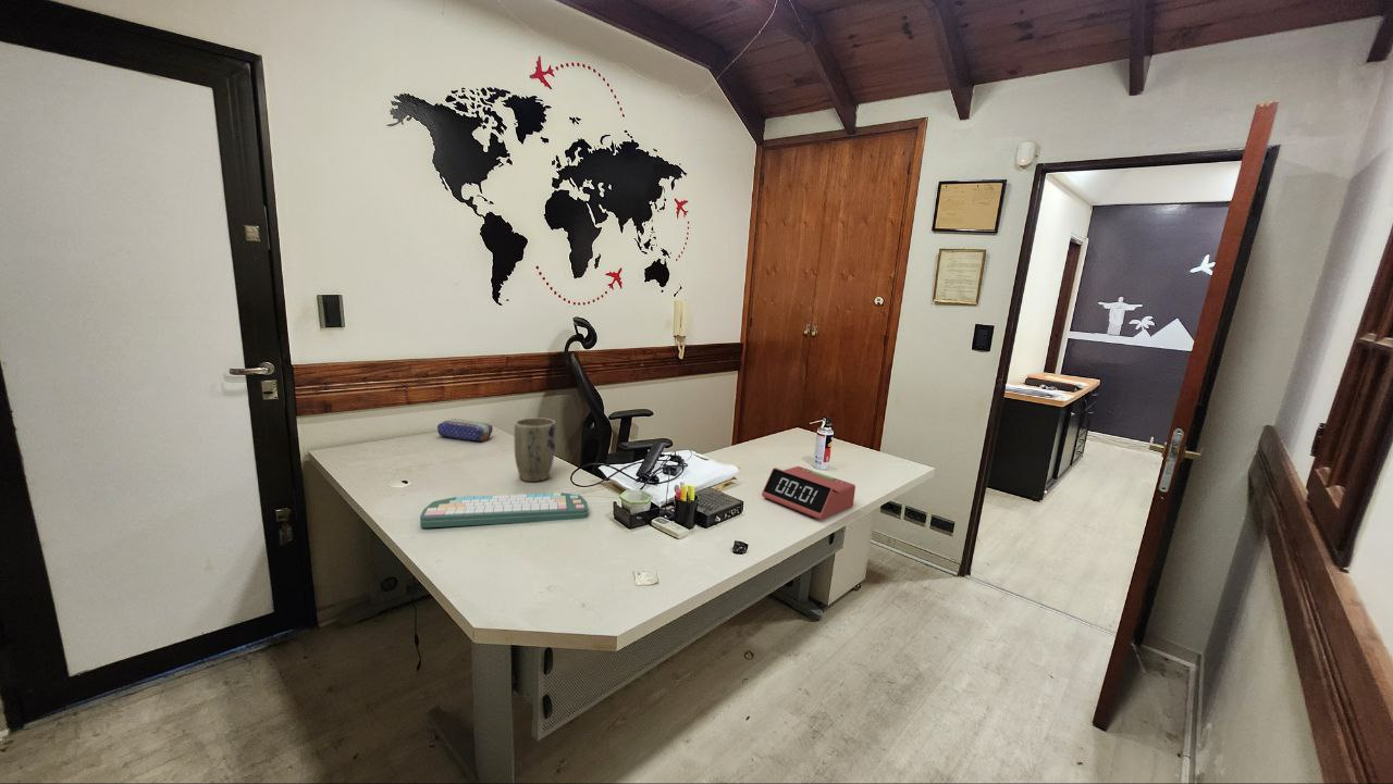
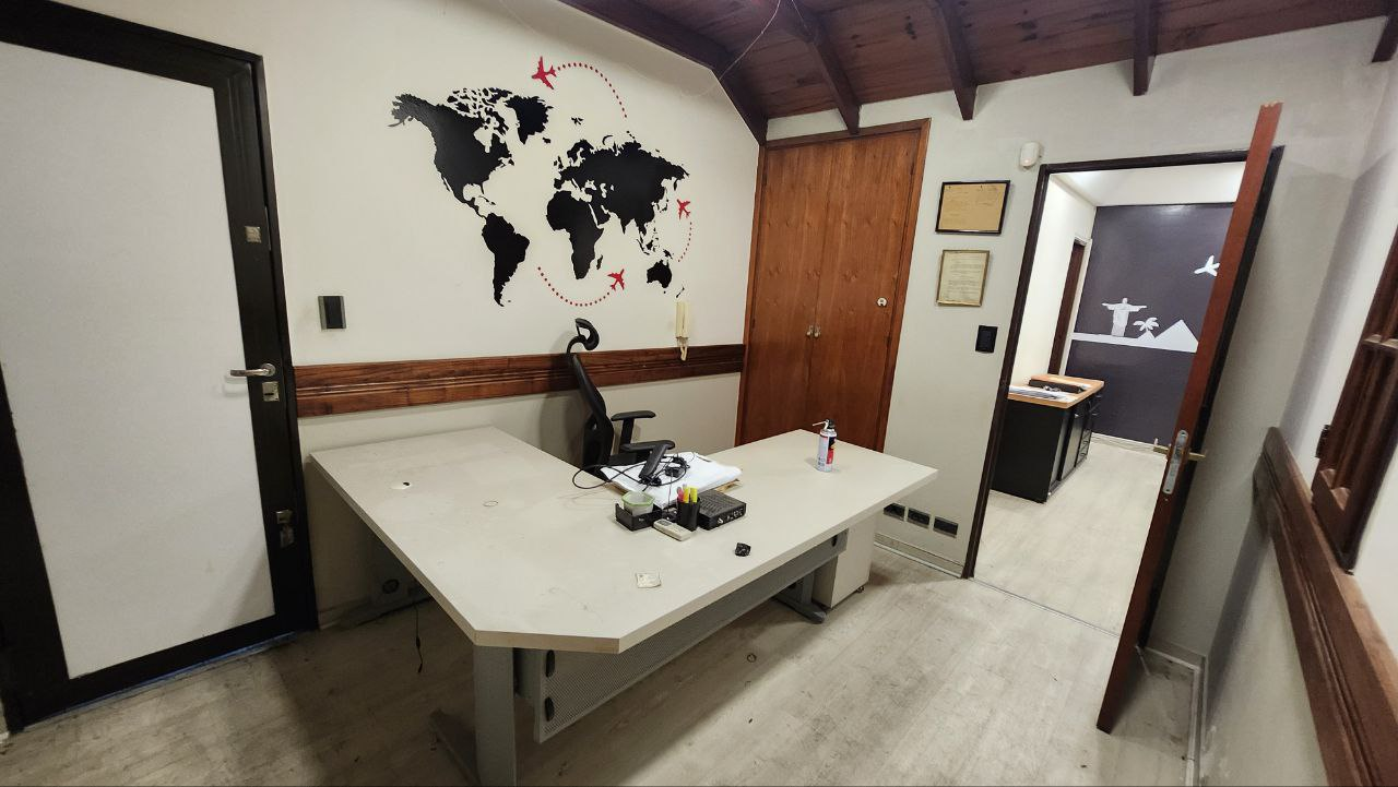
- pencil case [436,418,494,443]
- computer keyboard [419,491,589,528]
- alarm clock [761,465,856,521]
- plant pot [514,416,557,483]
